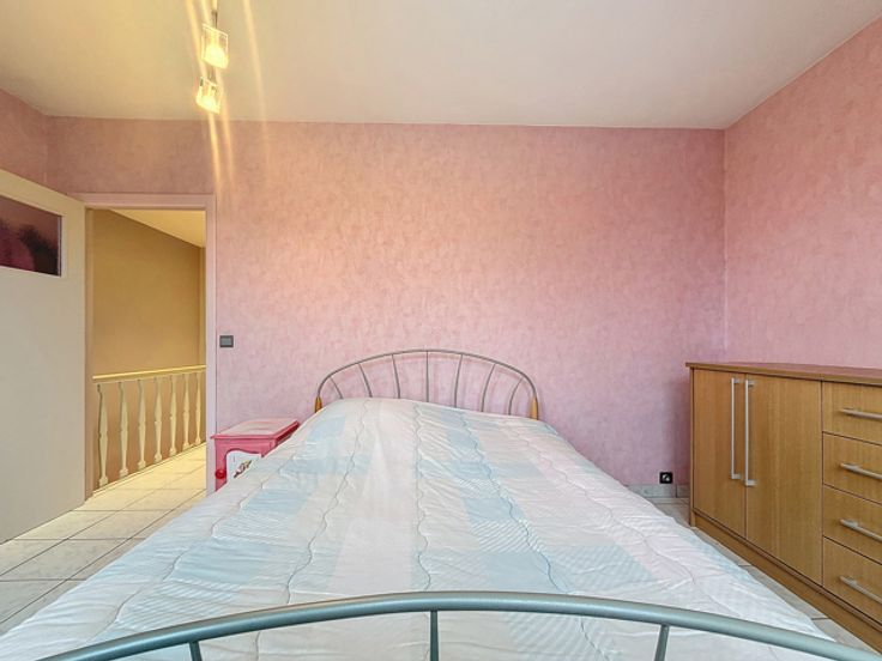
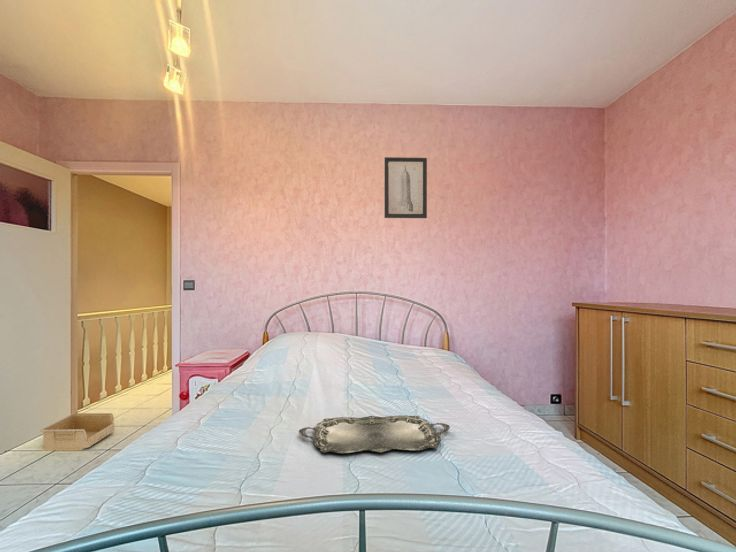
+ serving tray [298,414,451,454]
+ wall art [384,156,428,219]
+ storage bin [40,412,115,451]
